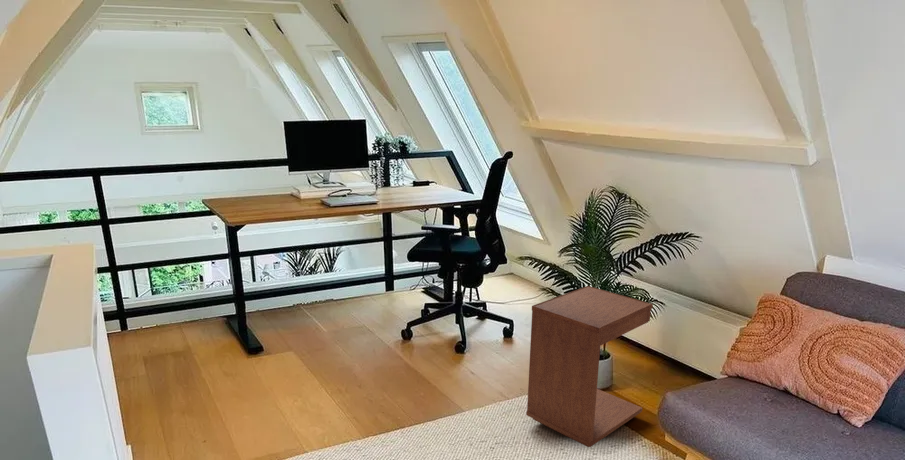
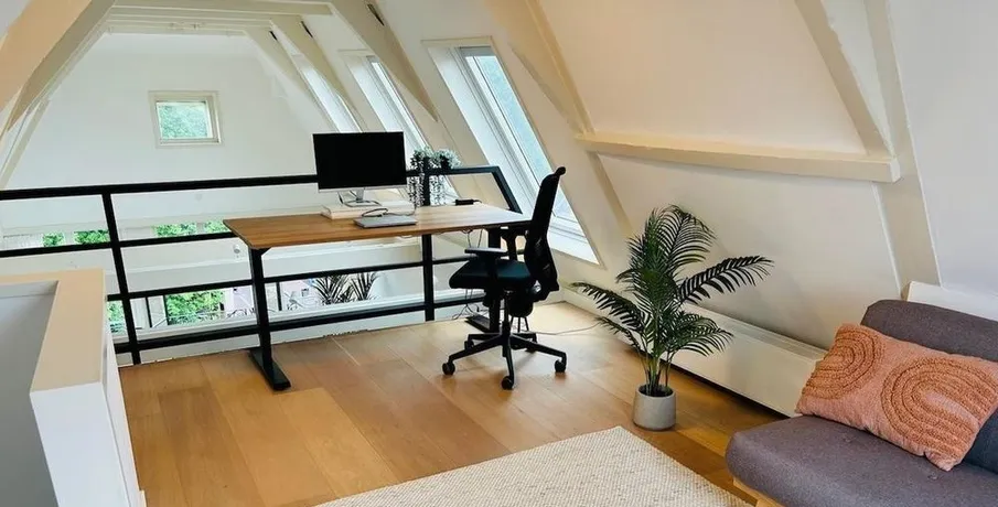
- side table [525,285,654,448]
